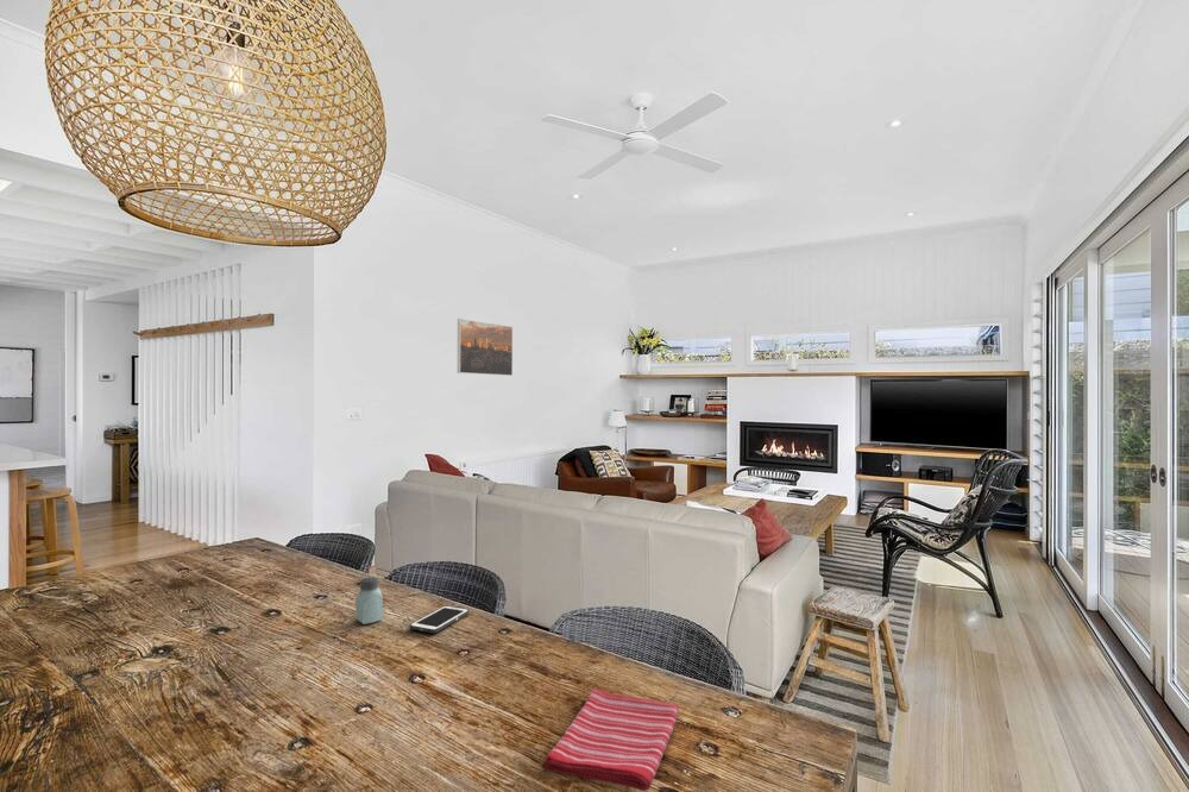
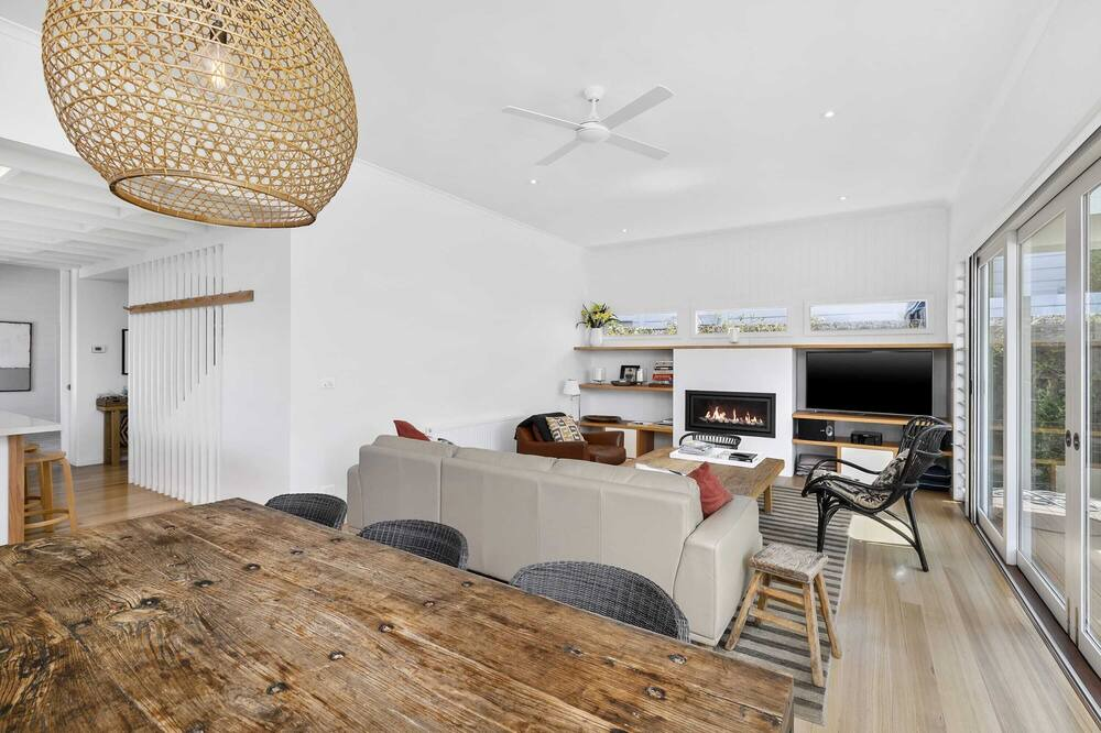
- cell phone [409,604,471,634]
- saltshaker [354,576,384,626]
- dish towel [542,687,680,792]
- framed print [457,318,514,377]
